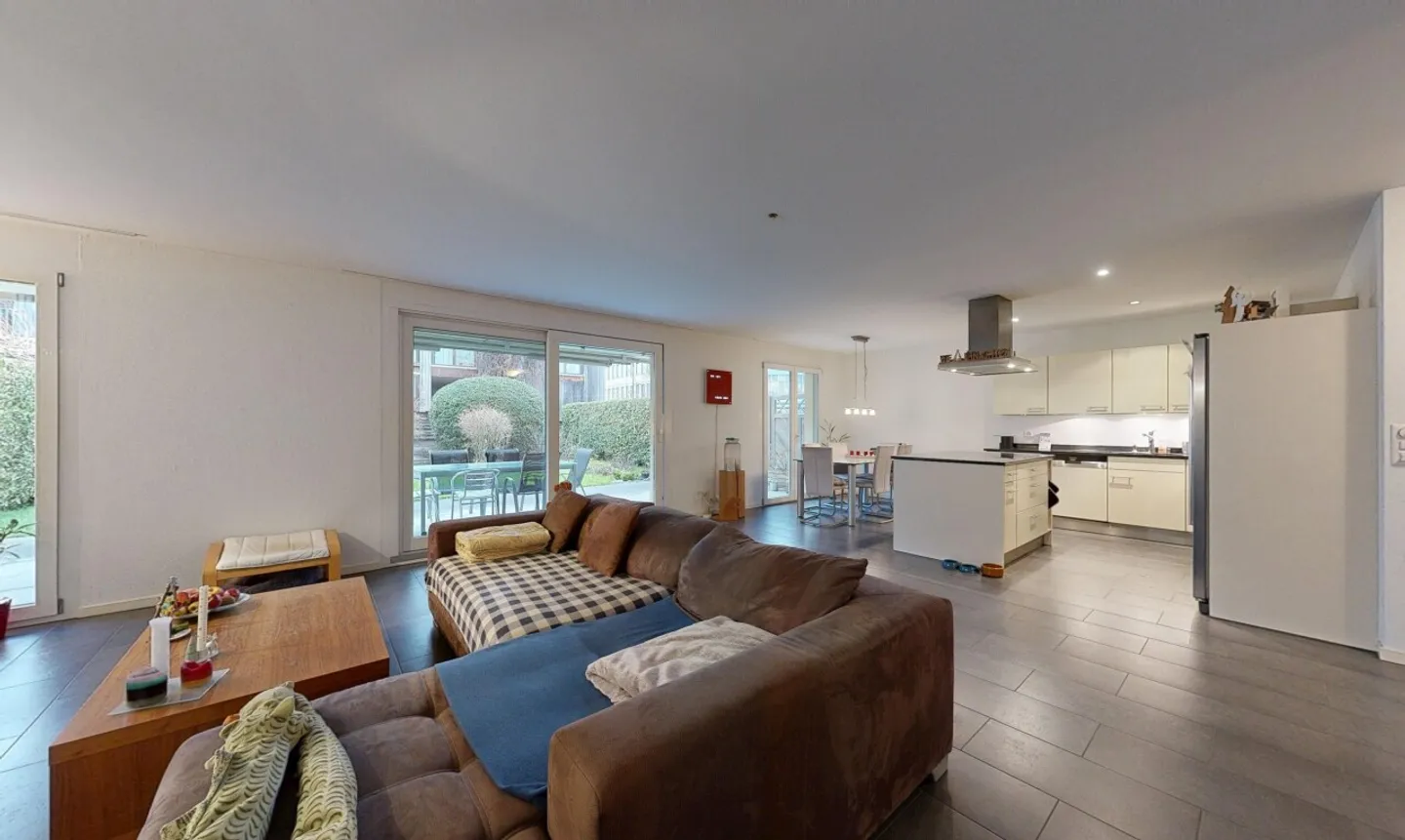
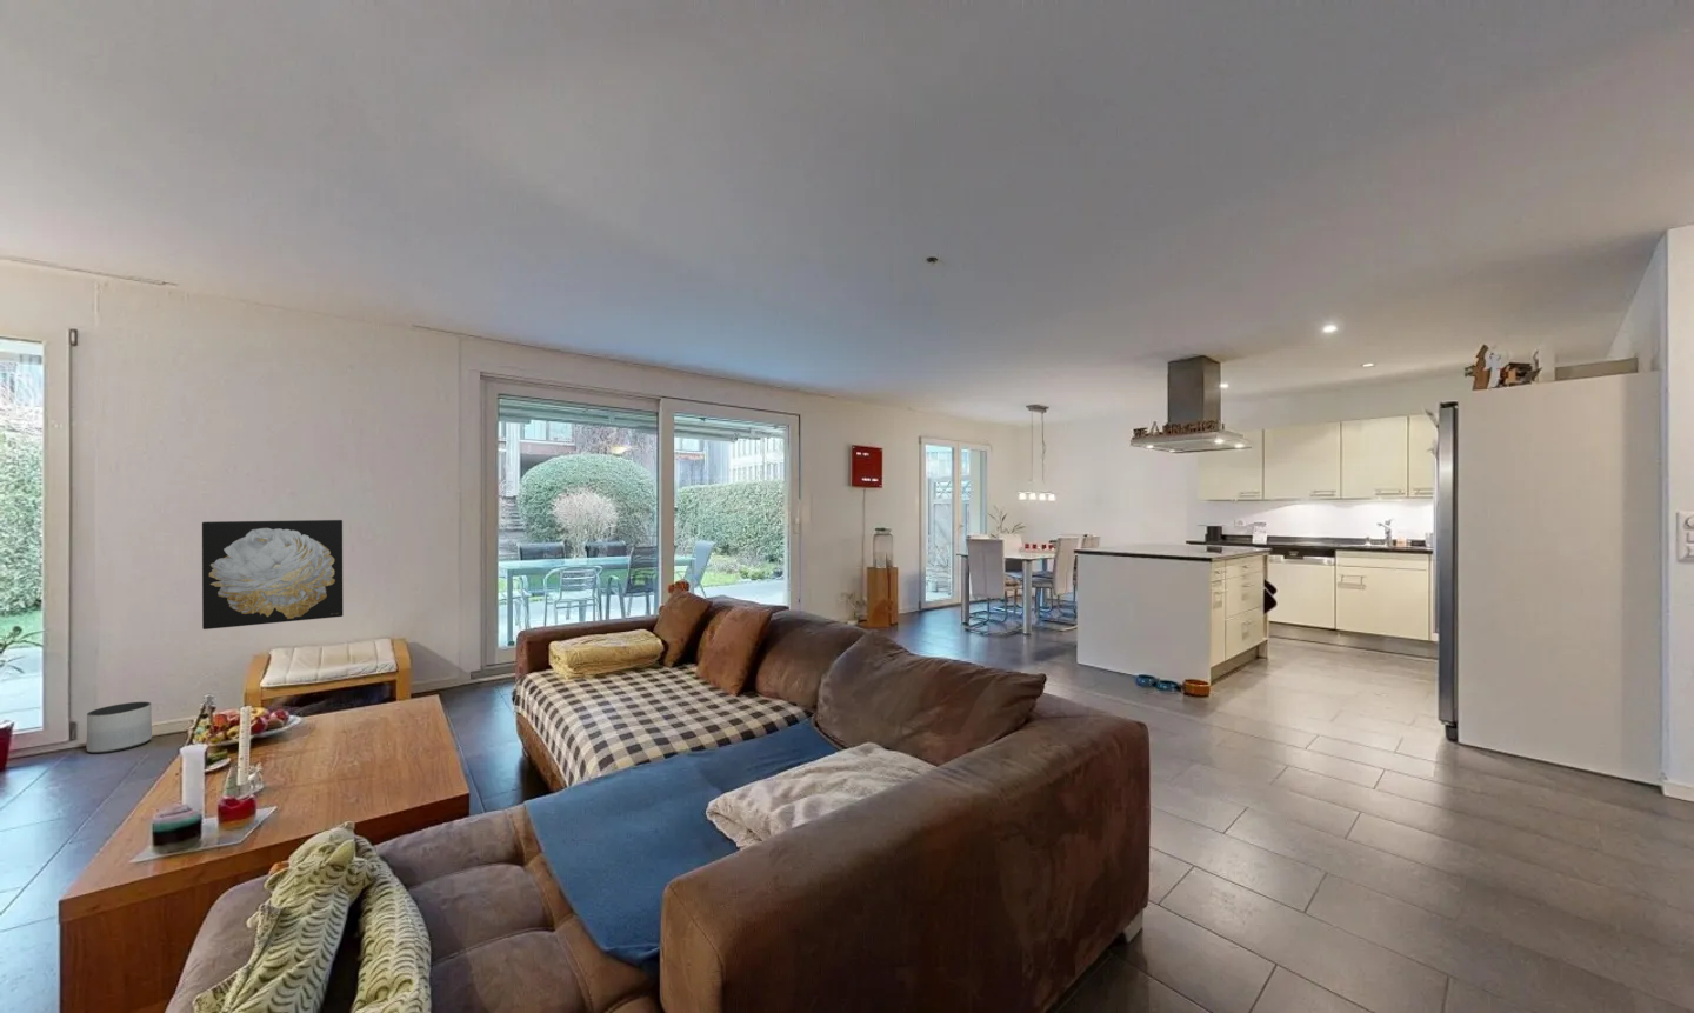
+ wall art [201,519,344,631]
+ planter [86,701,153,754]
